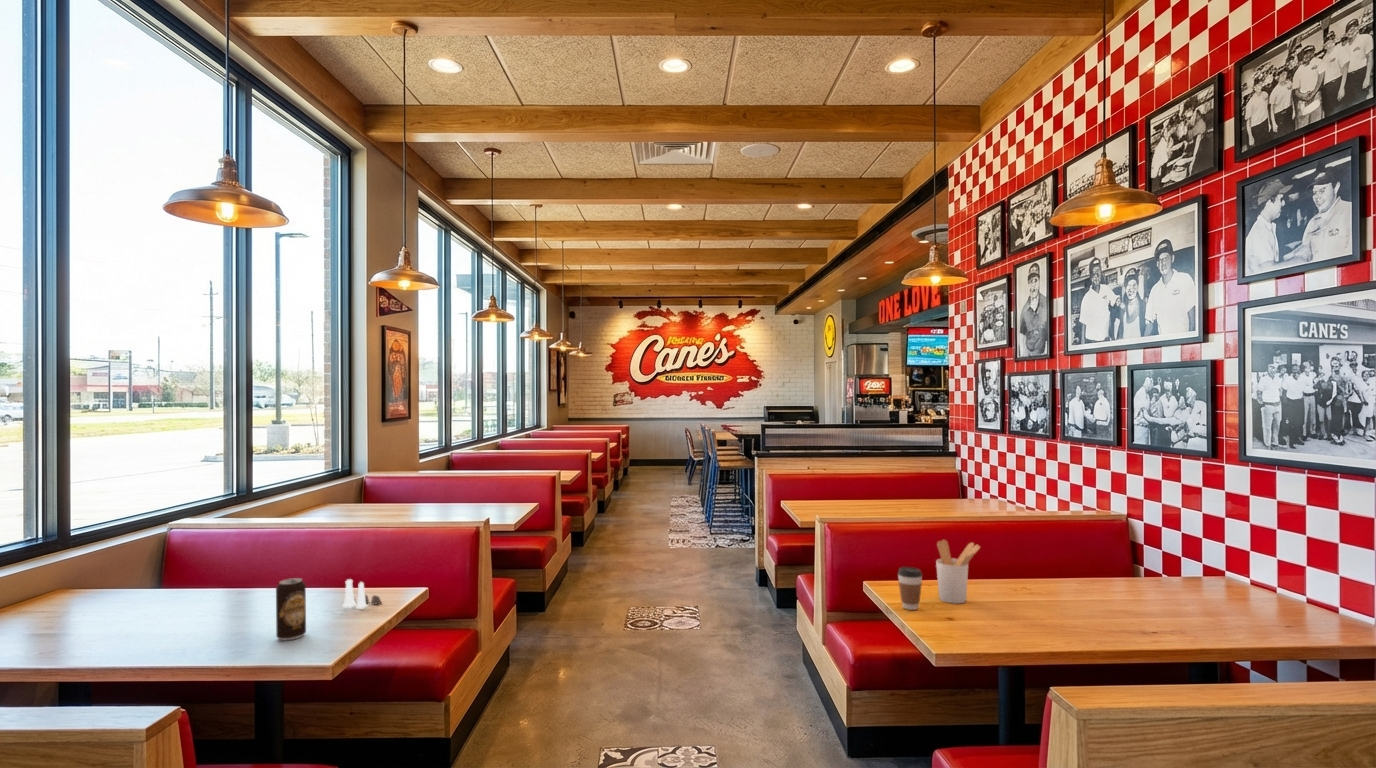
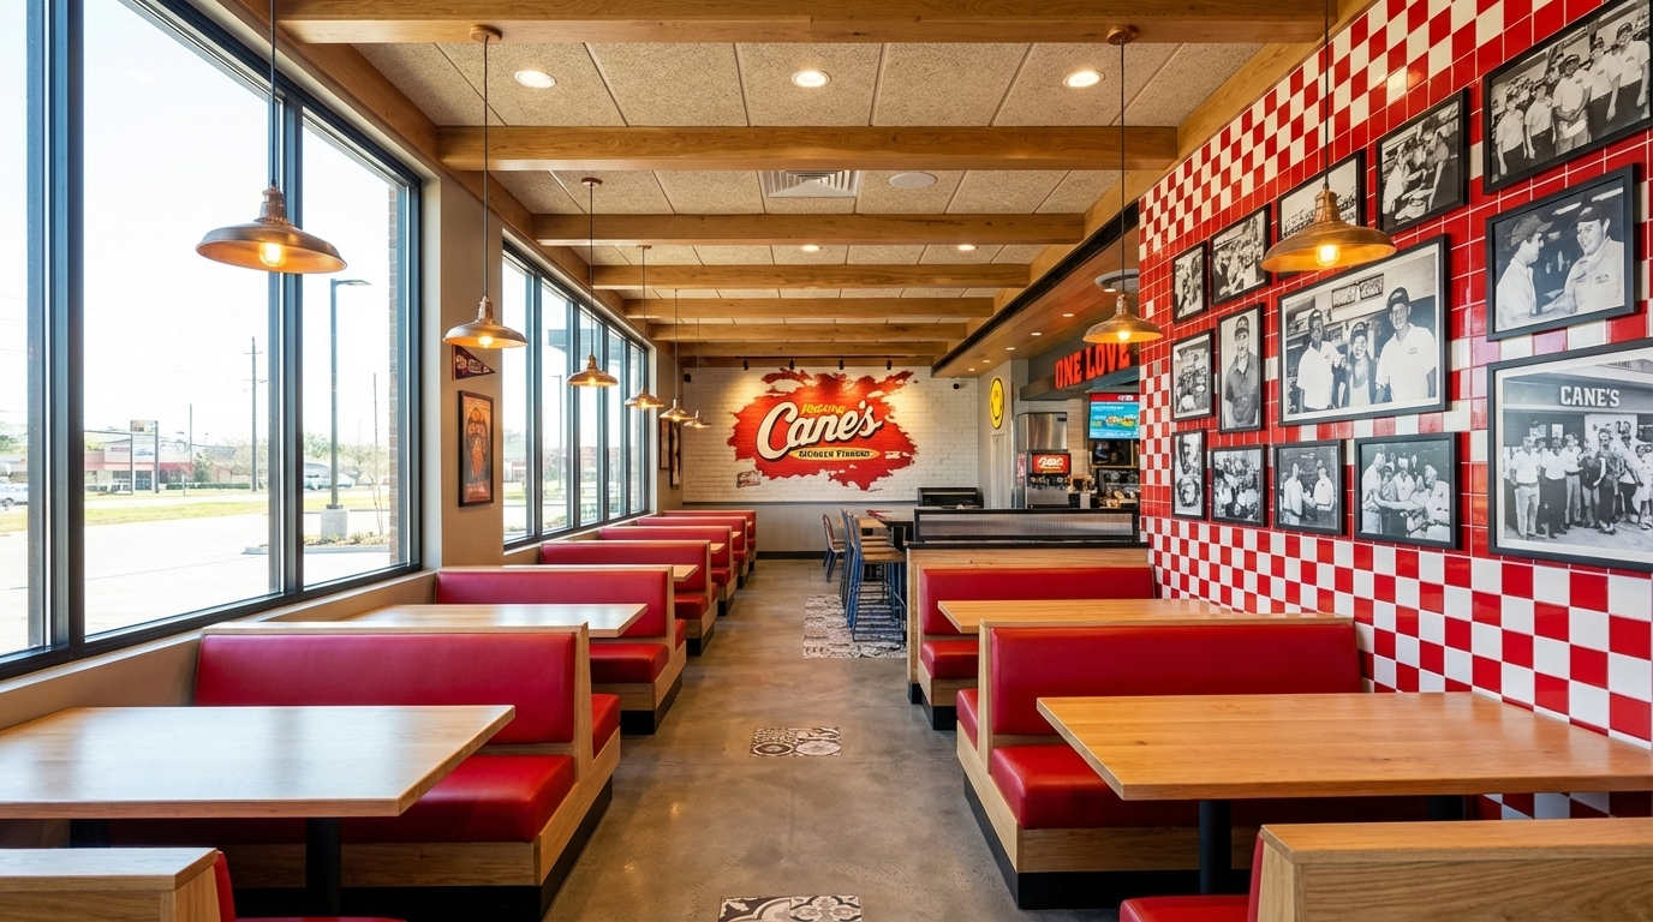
- utensil holder [935,539,981,604]
- beverage can [275,577,307,641]
- salt and pepper shaker set [342,578,383,609]
- coffee cup [897,566,923,611]
